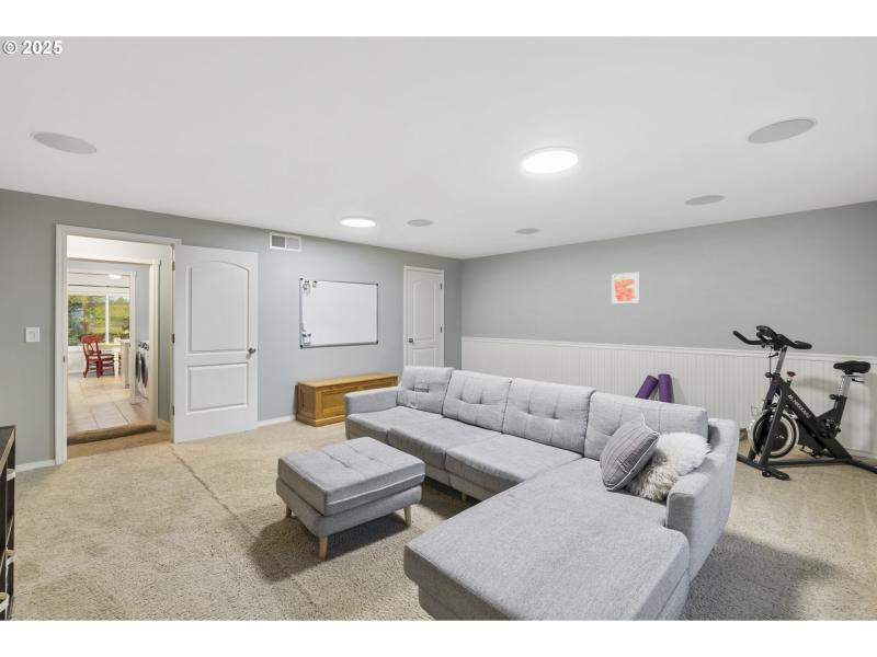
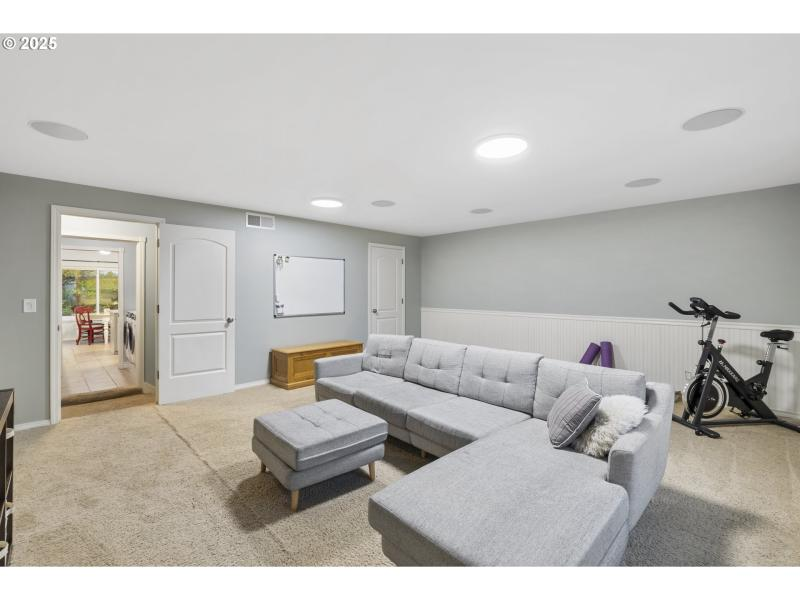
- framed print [611,272,640,304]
